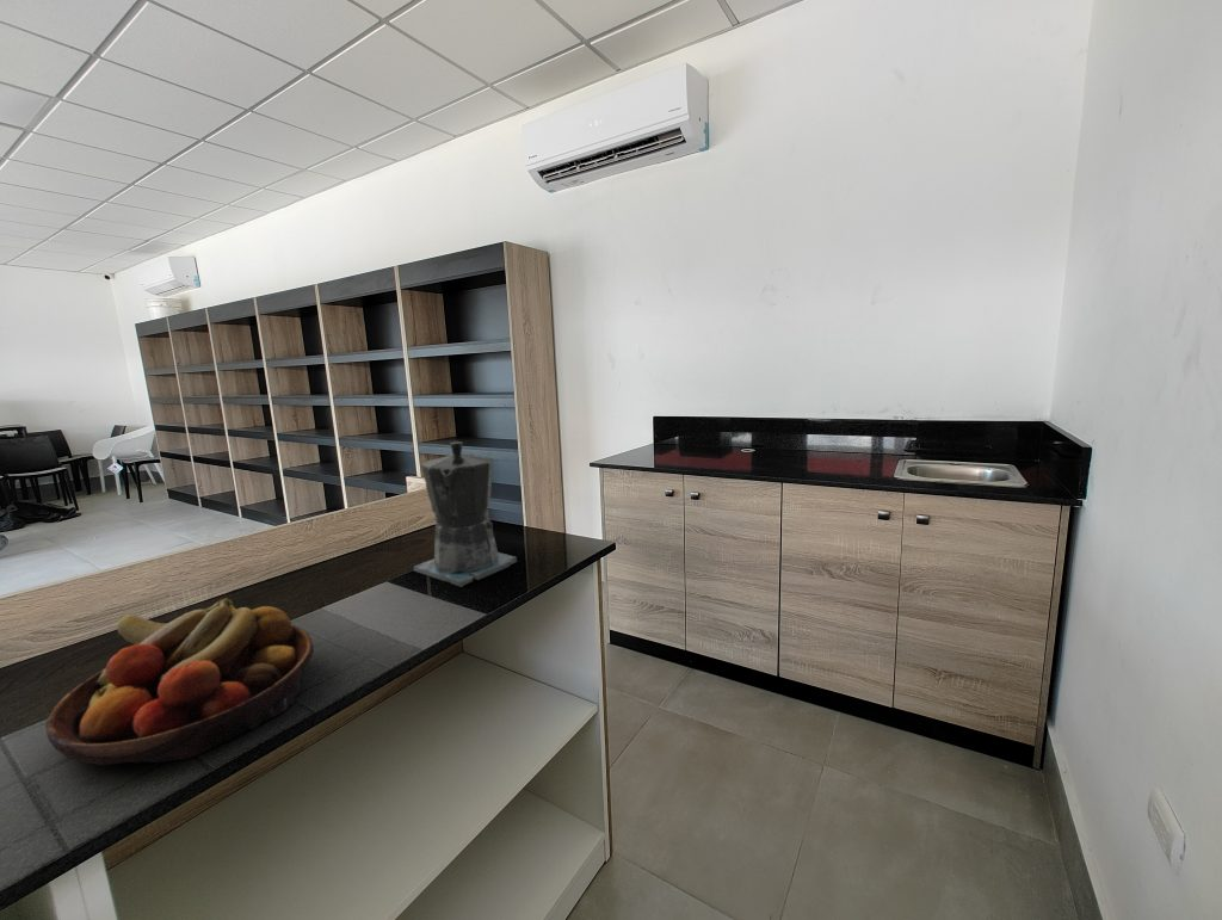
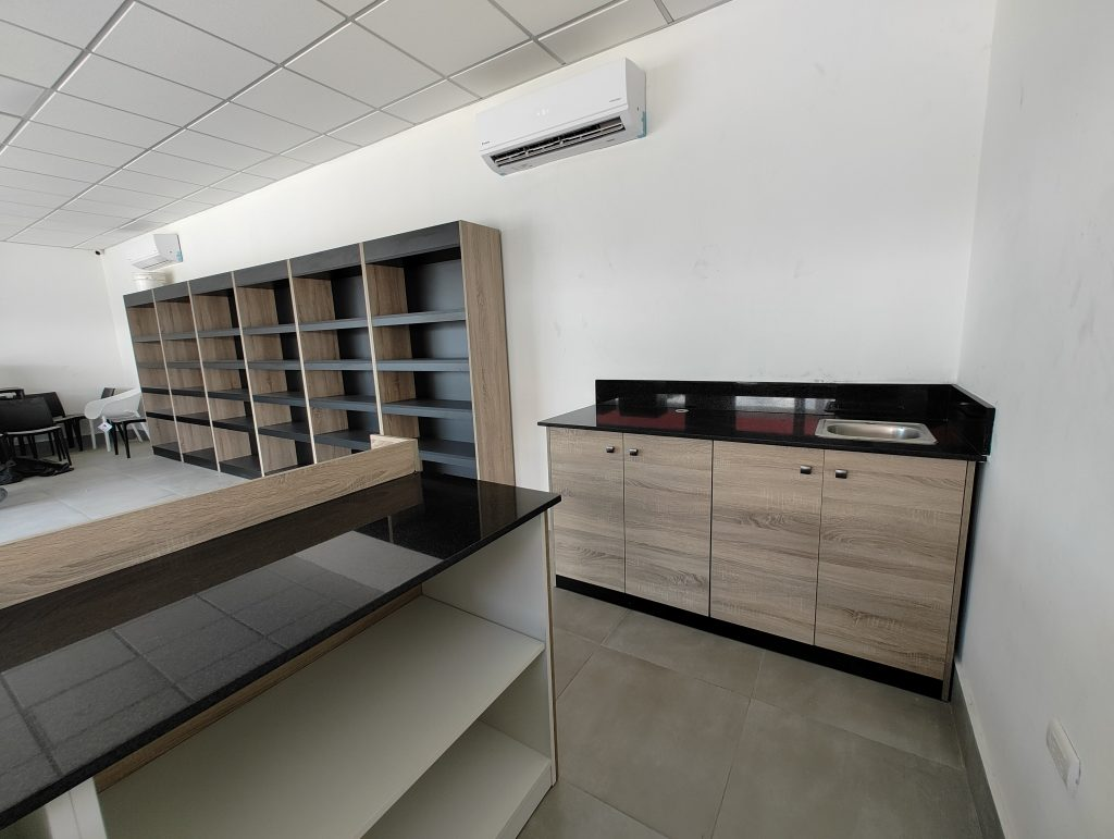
- coffee maker [413,440,518,588]
- fruit bowl [44,597,315,766]
